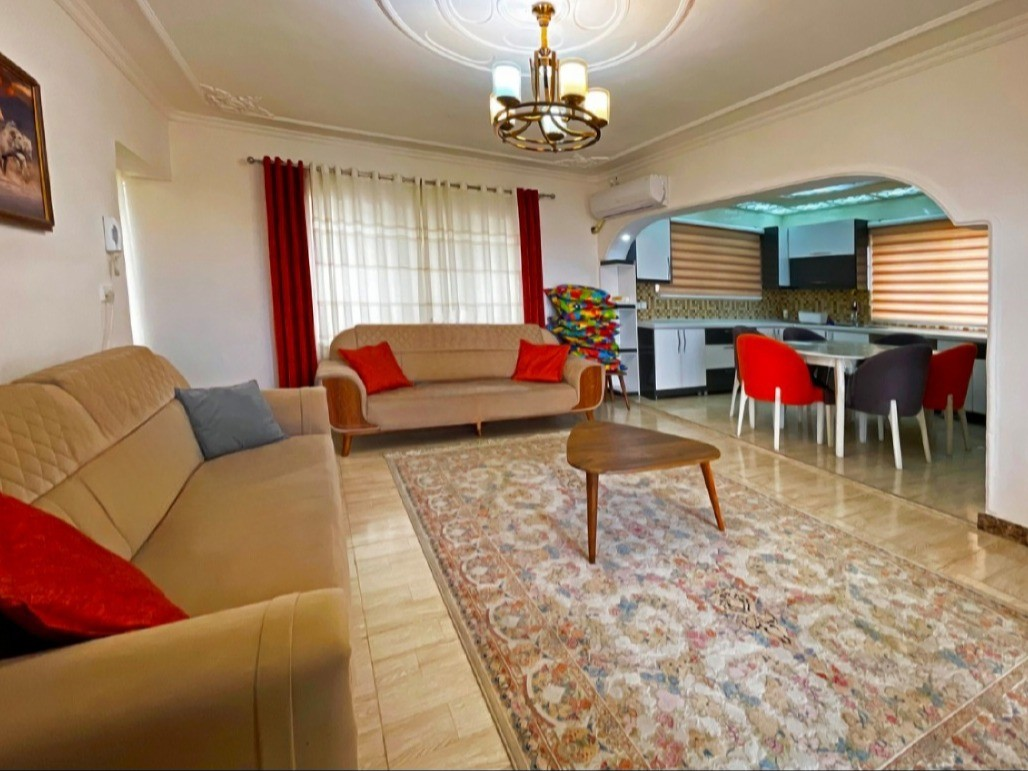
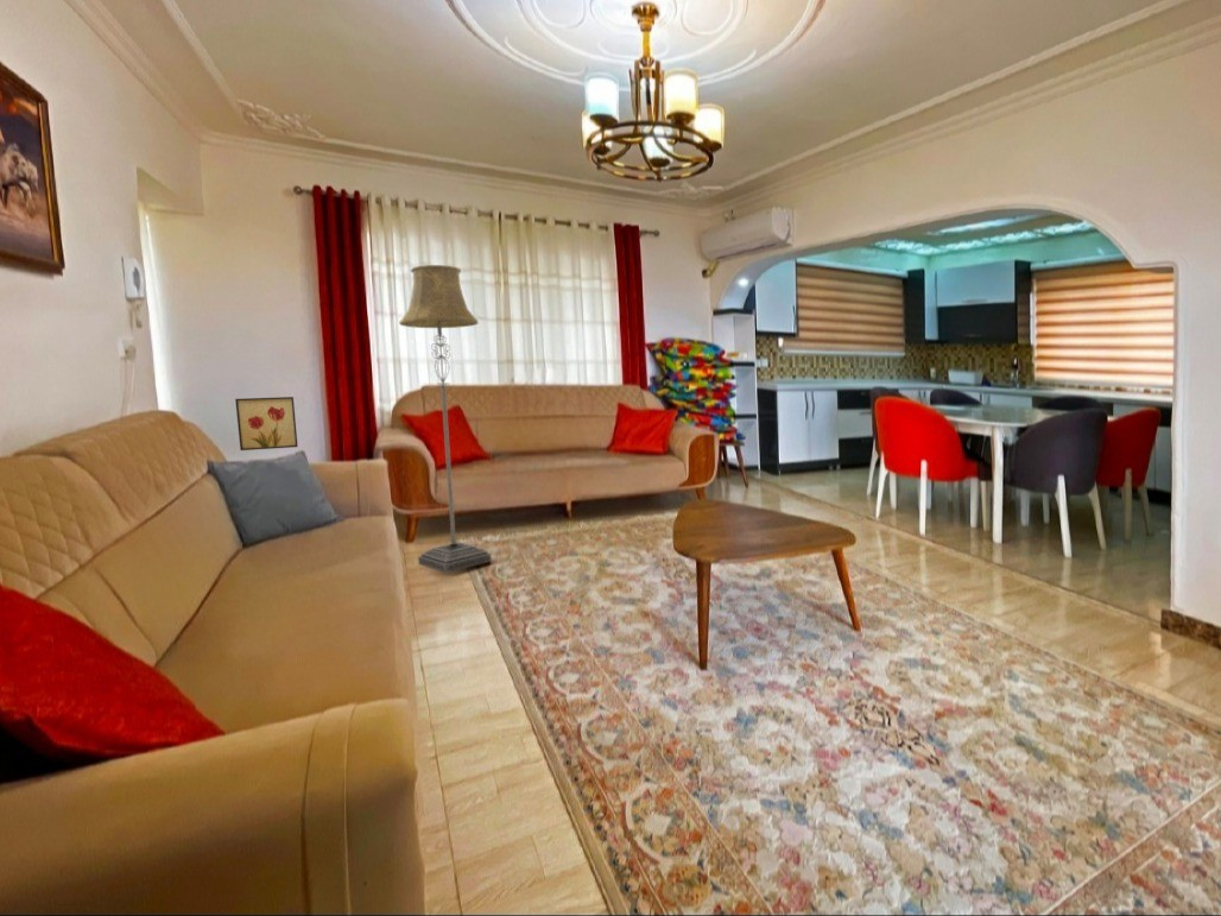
+ floor lamp [398,264,493,574]
+ wall art [234,396,298,451]
